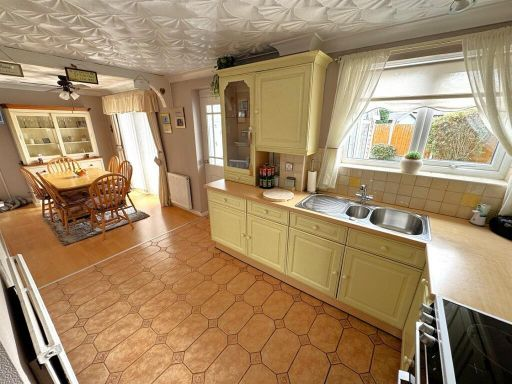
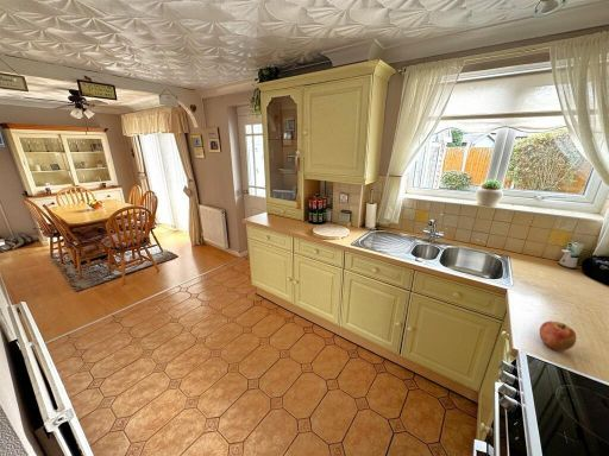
+ apple [539,319,578,352]
